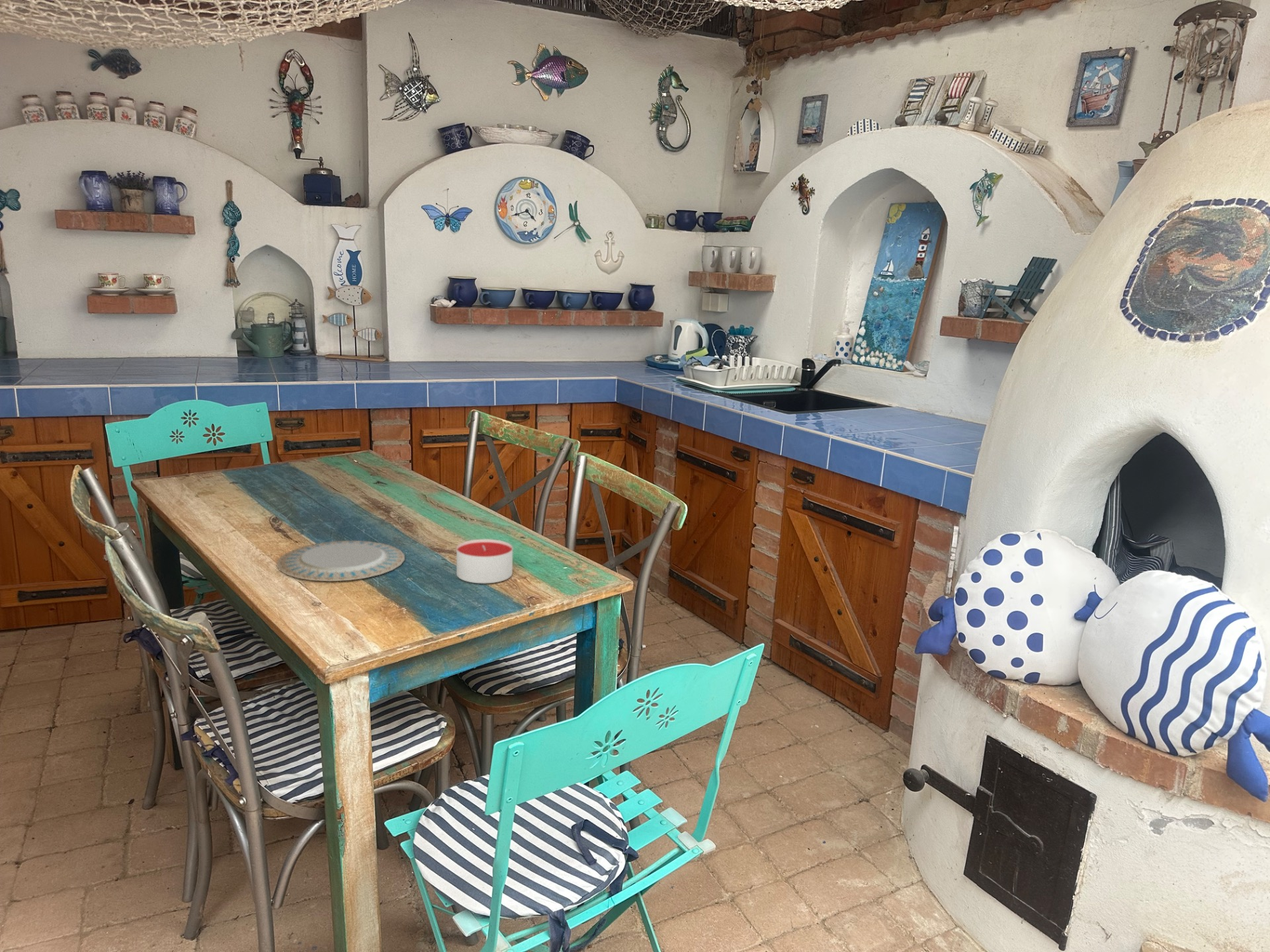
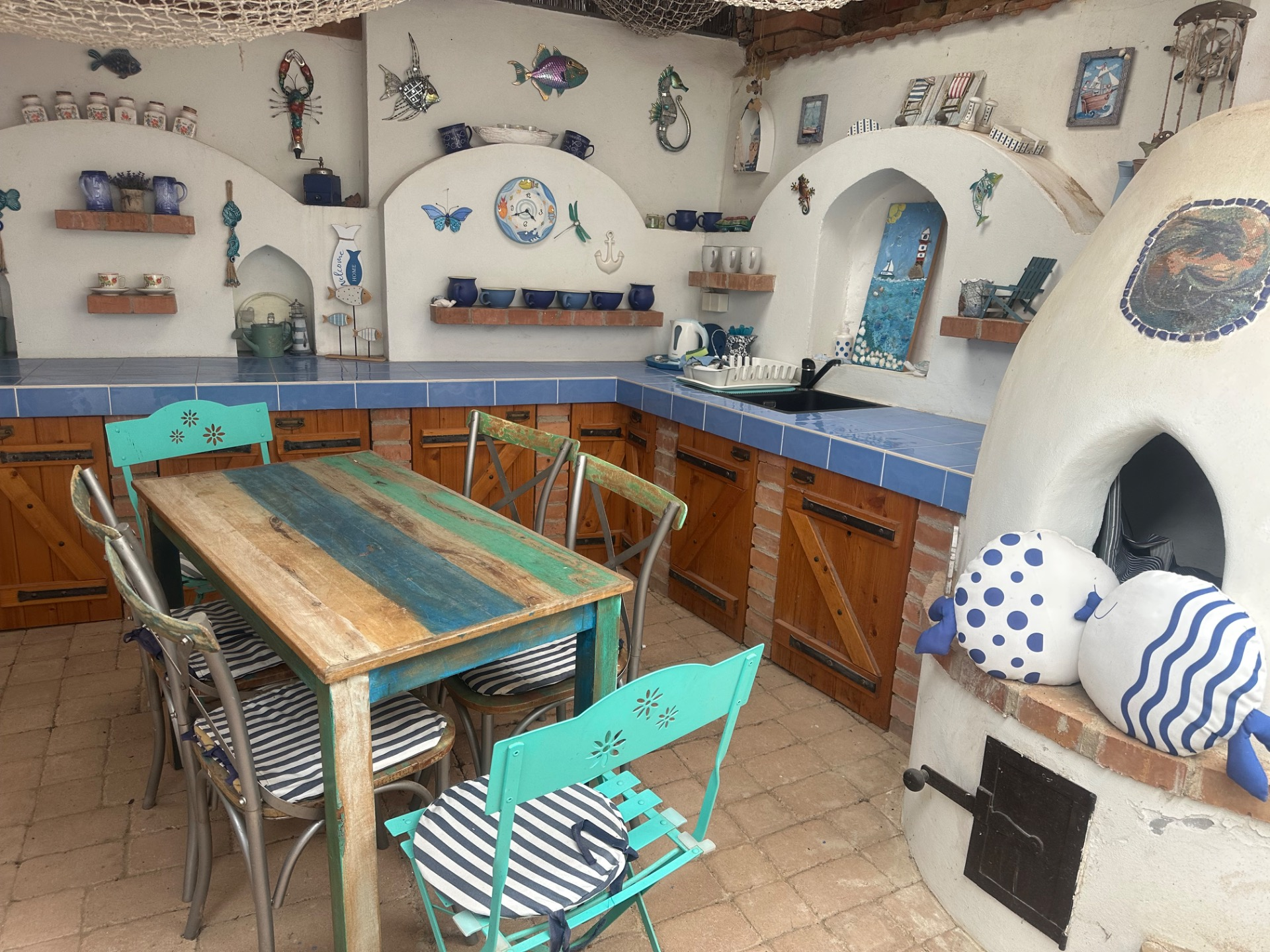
- candle [456,539,513,584]
- chinaware [276,540,405,582]
